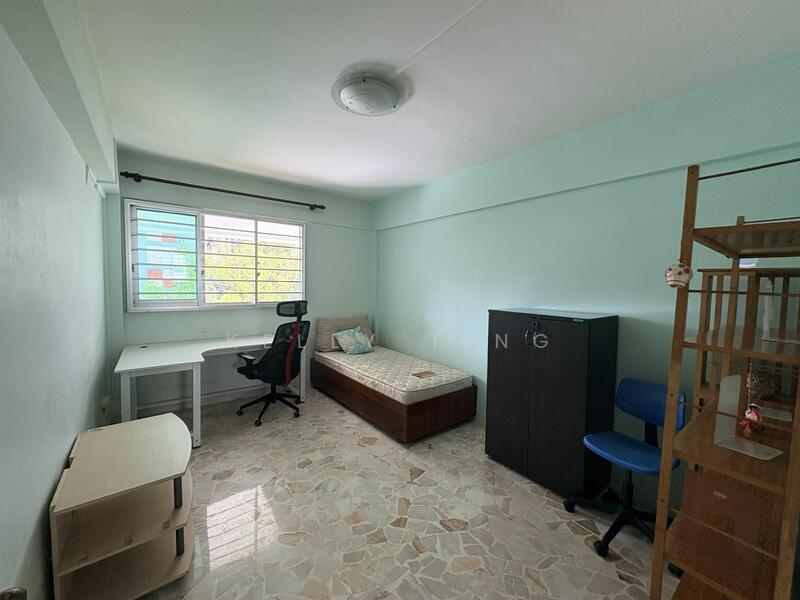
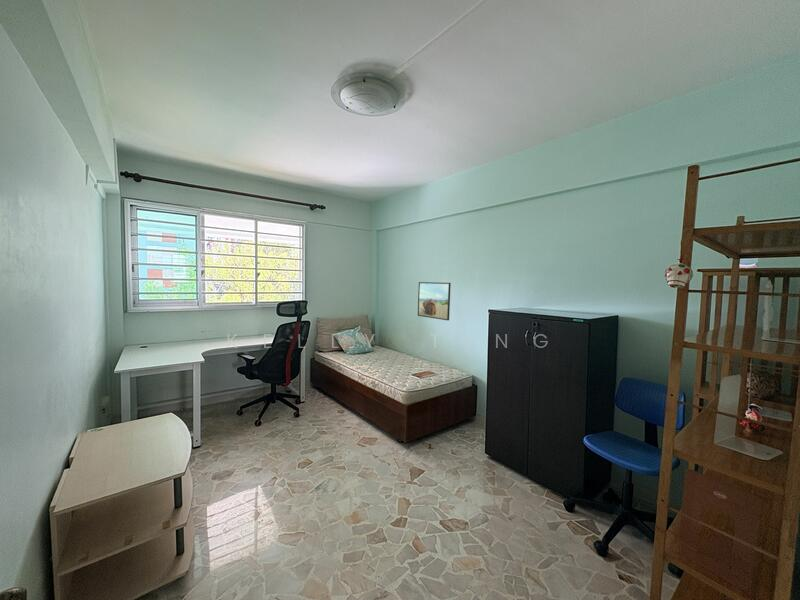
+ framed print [417,281,452,321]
